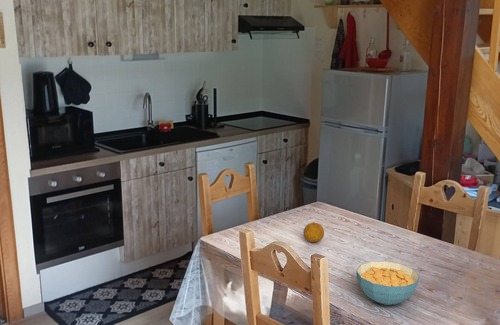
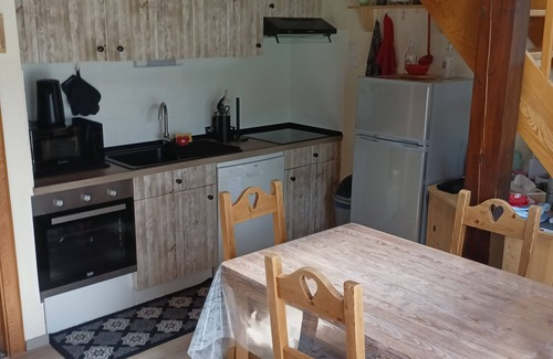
- fruit [303,222,325,243]
- cereal bowl [355,260,420,306]
